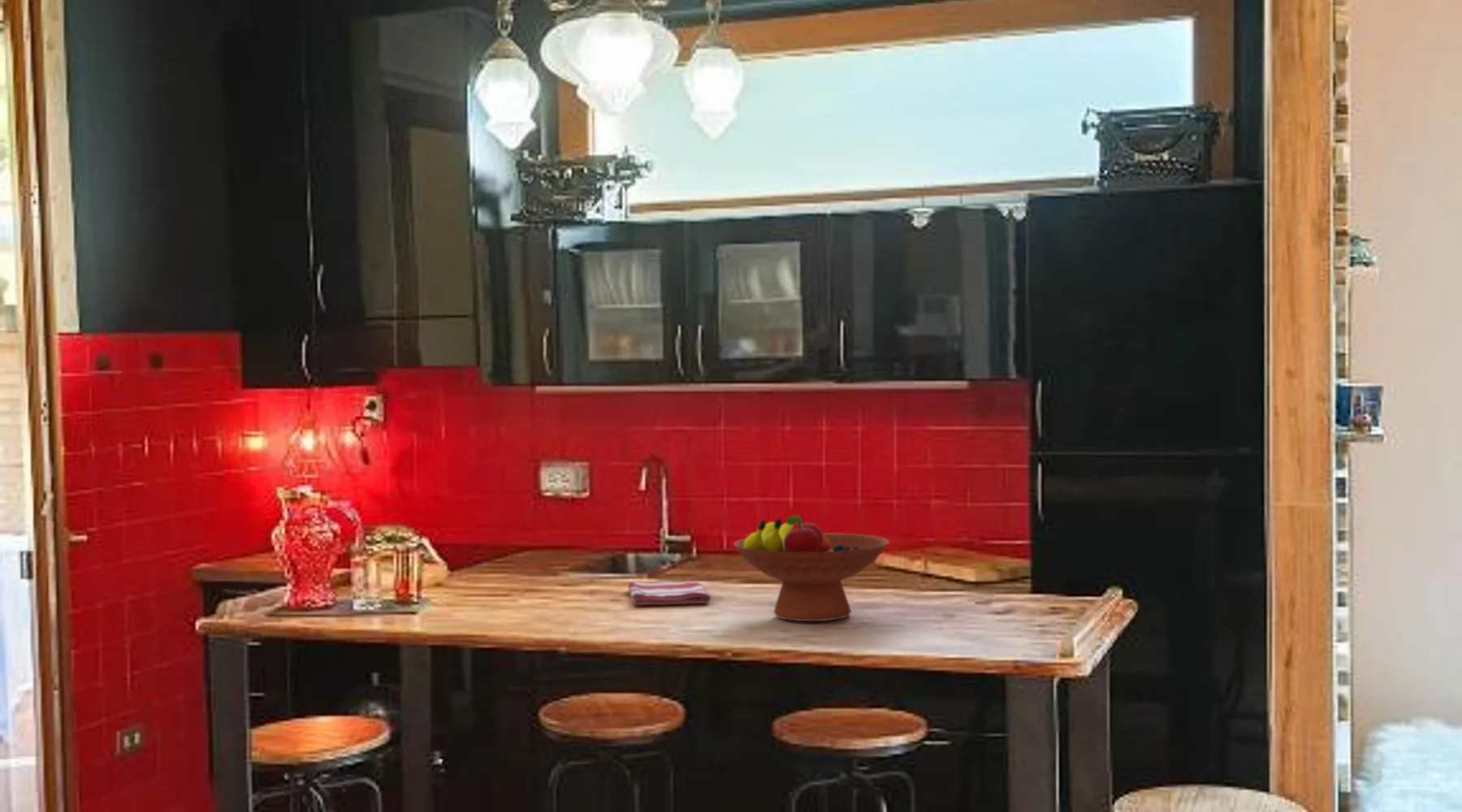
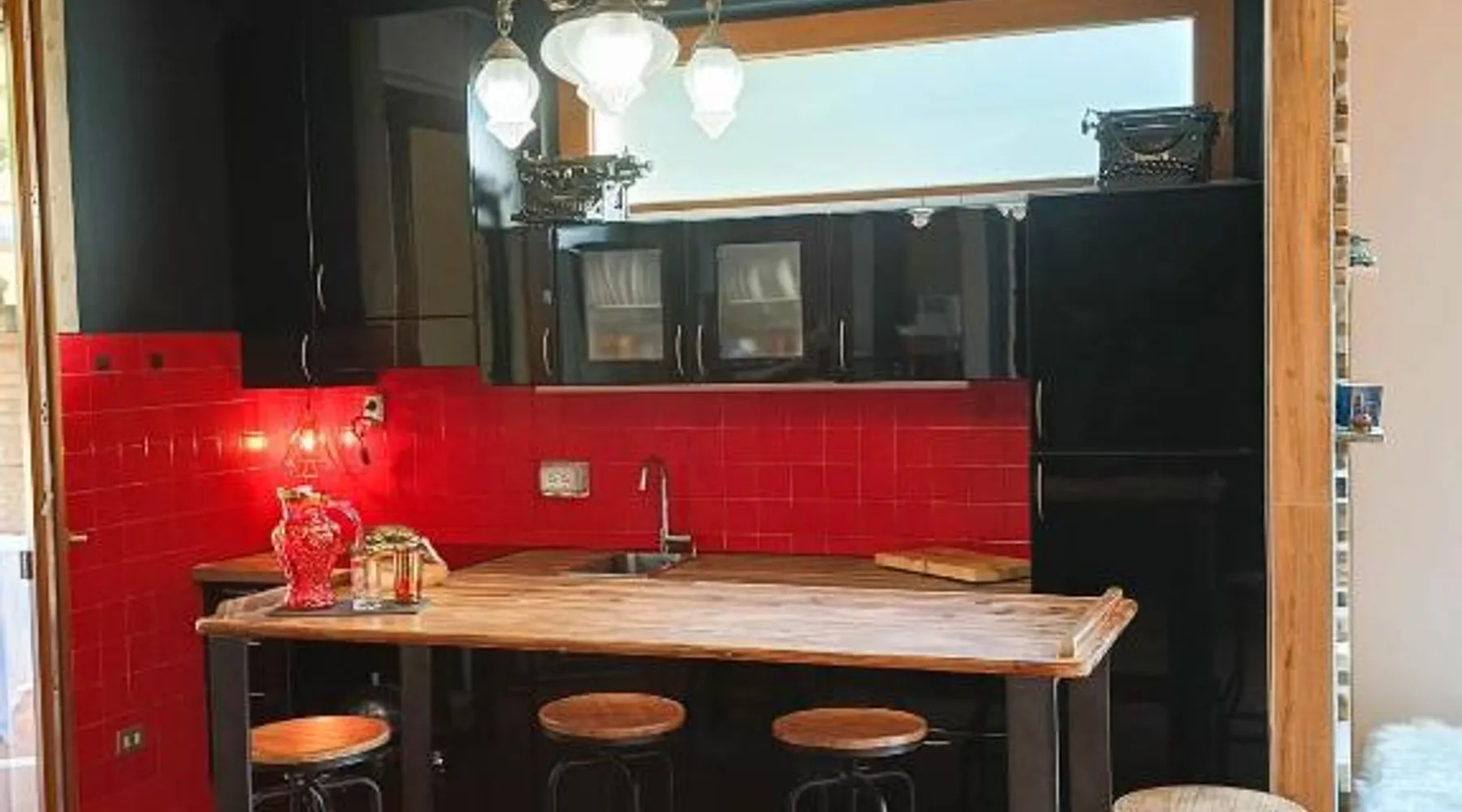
- fruit bowl [733,514,890,622]
- dish towel [628,581,712,607]
